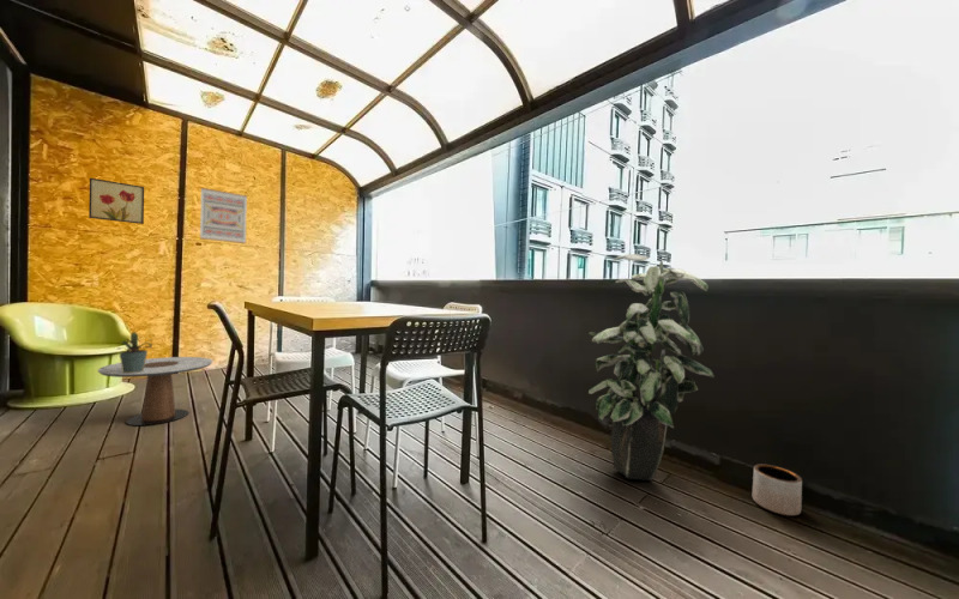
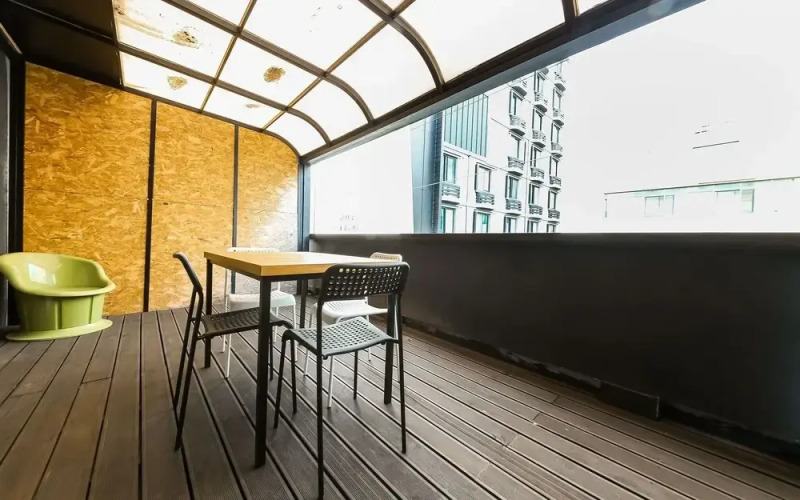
- side table [97,356,213,426]
- wall art [88,177,145,225]
- planter [752,464,803,516]
- potted plant [116,331,153,374]
- indoor plant [587,253,716,482]
- wall art [199,187,248,244]
